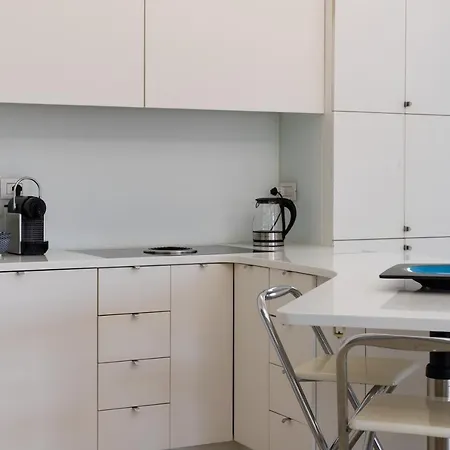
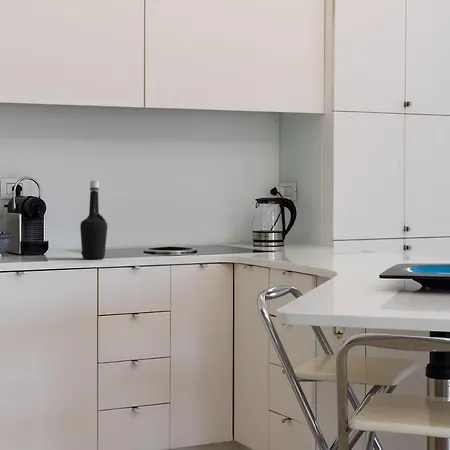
+ bottle [79,180,108,260]
